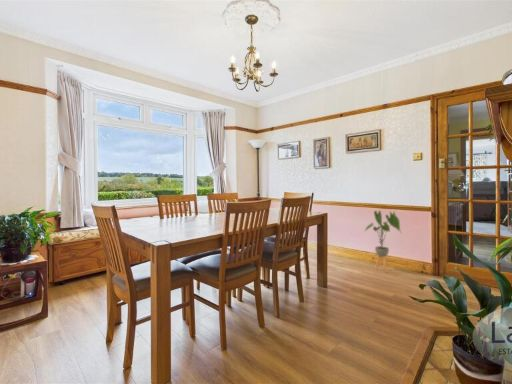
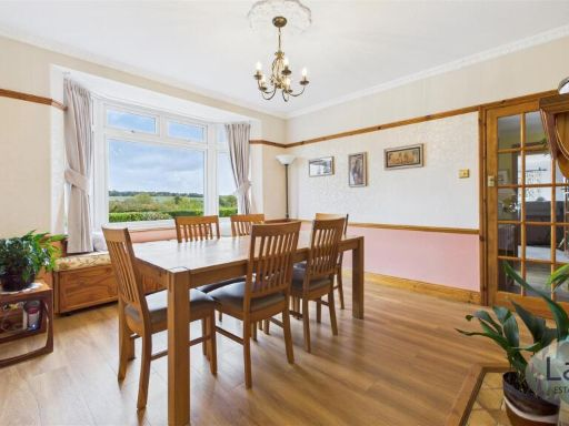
- house plant [363,210,404,273]
